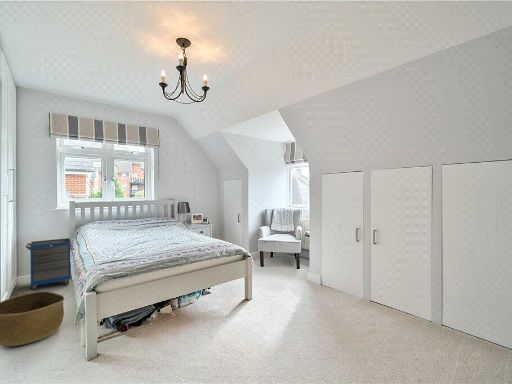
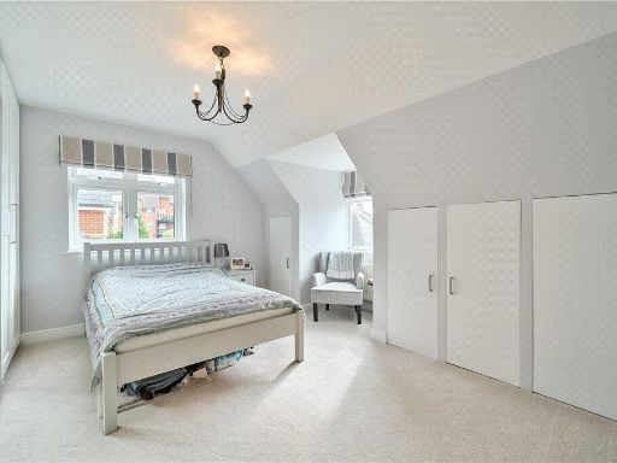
- basket [0,291,65,347]
- cabinet [25,237,72,291]
